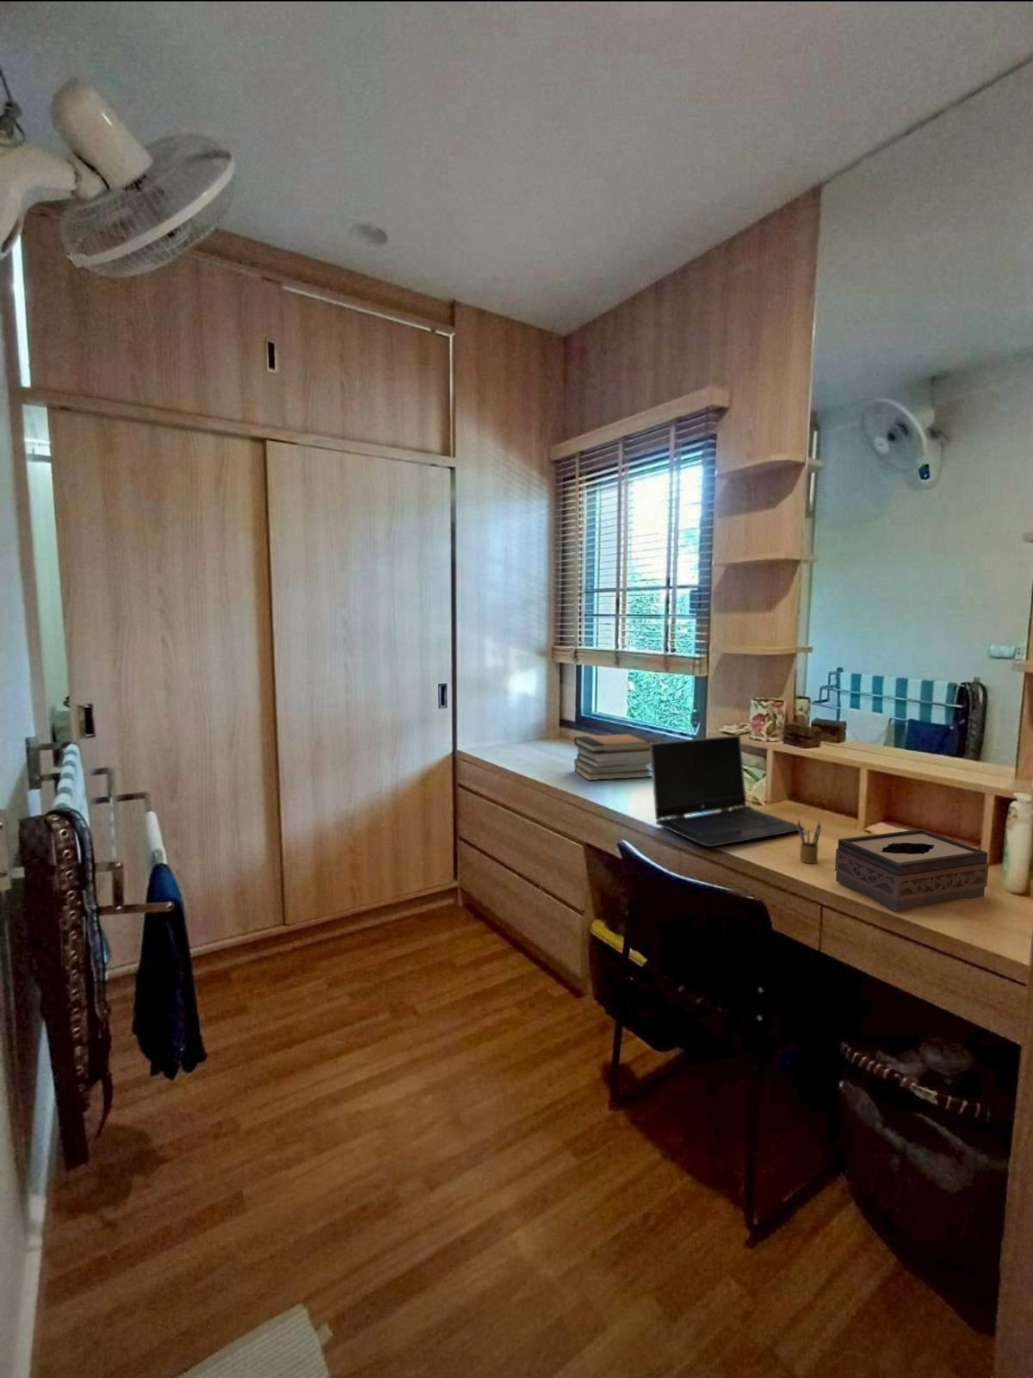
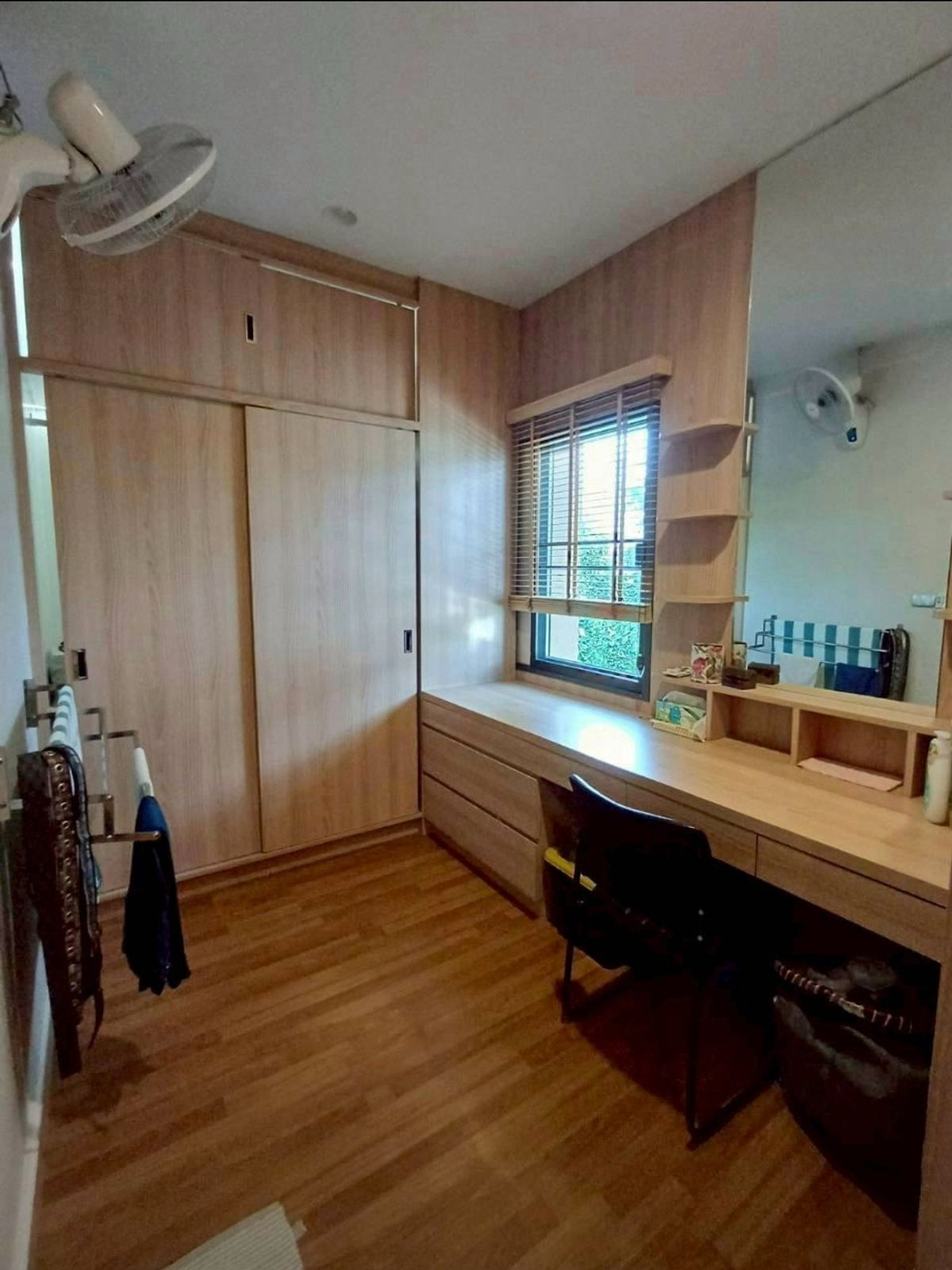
- tissue box [834,829,990,913]
- book stack [573,732,659,781]
- laptop computer [649,733,806,849]
- pencil box [796,818,822,864]
